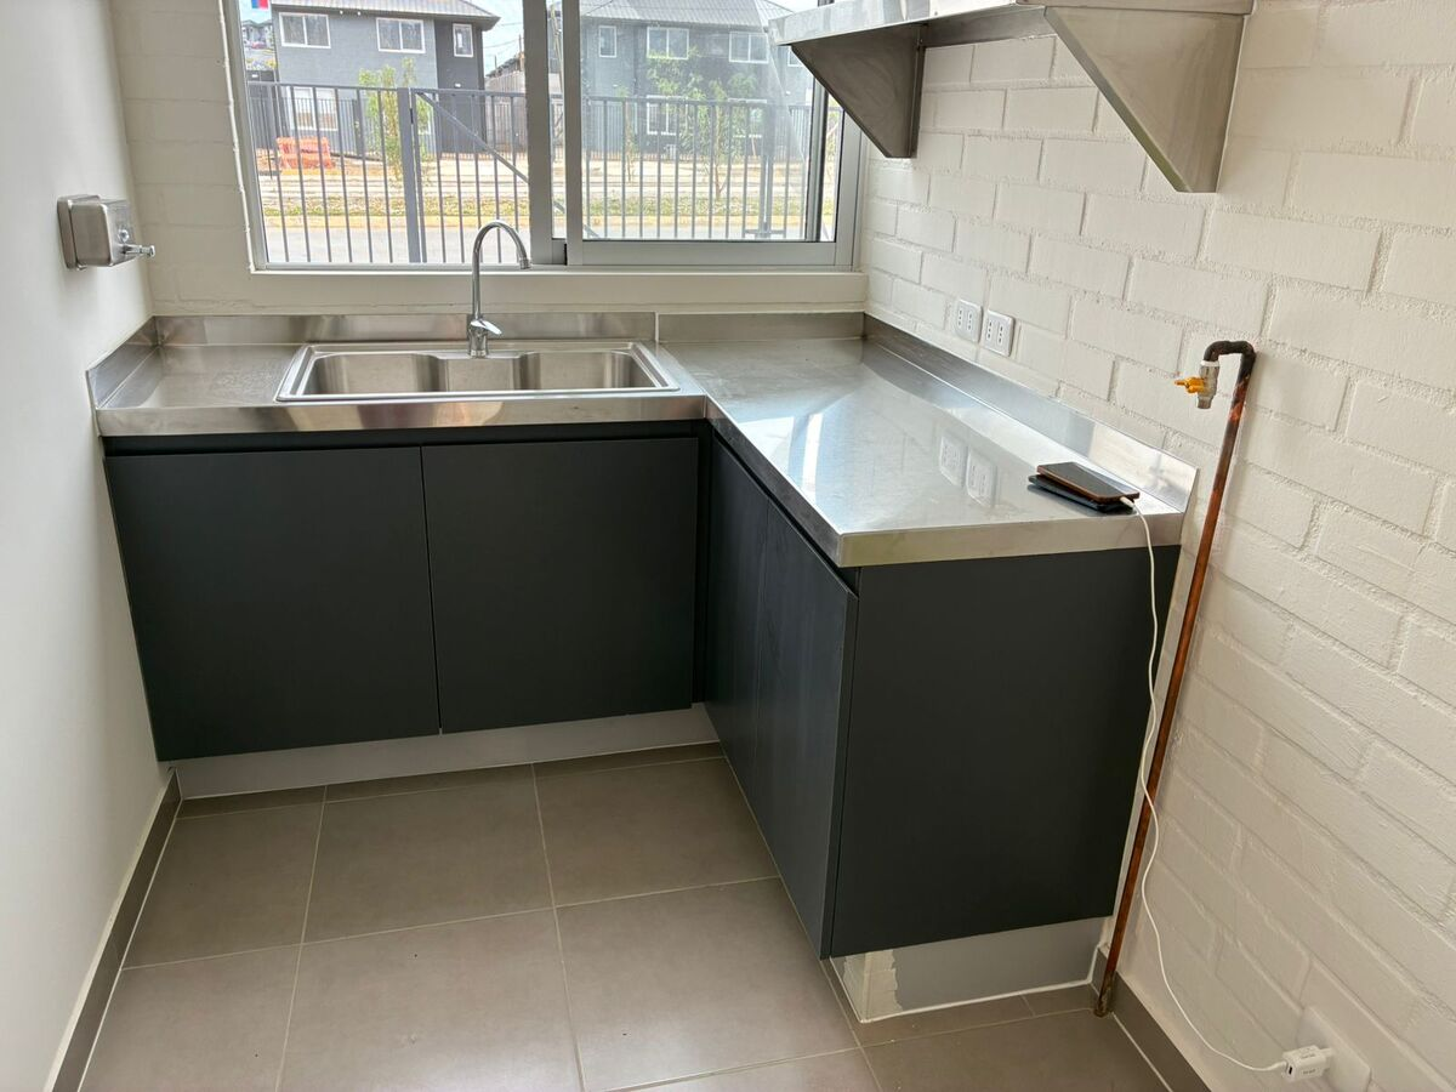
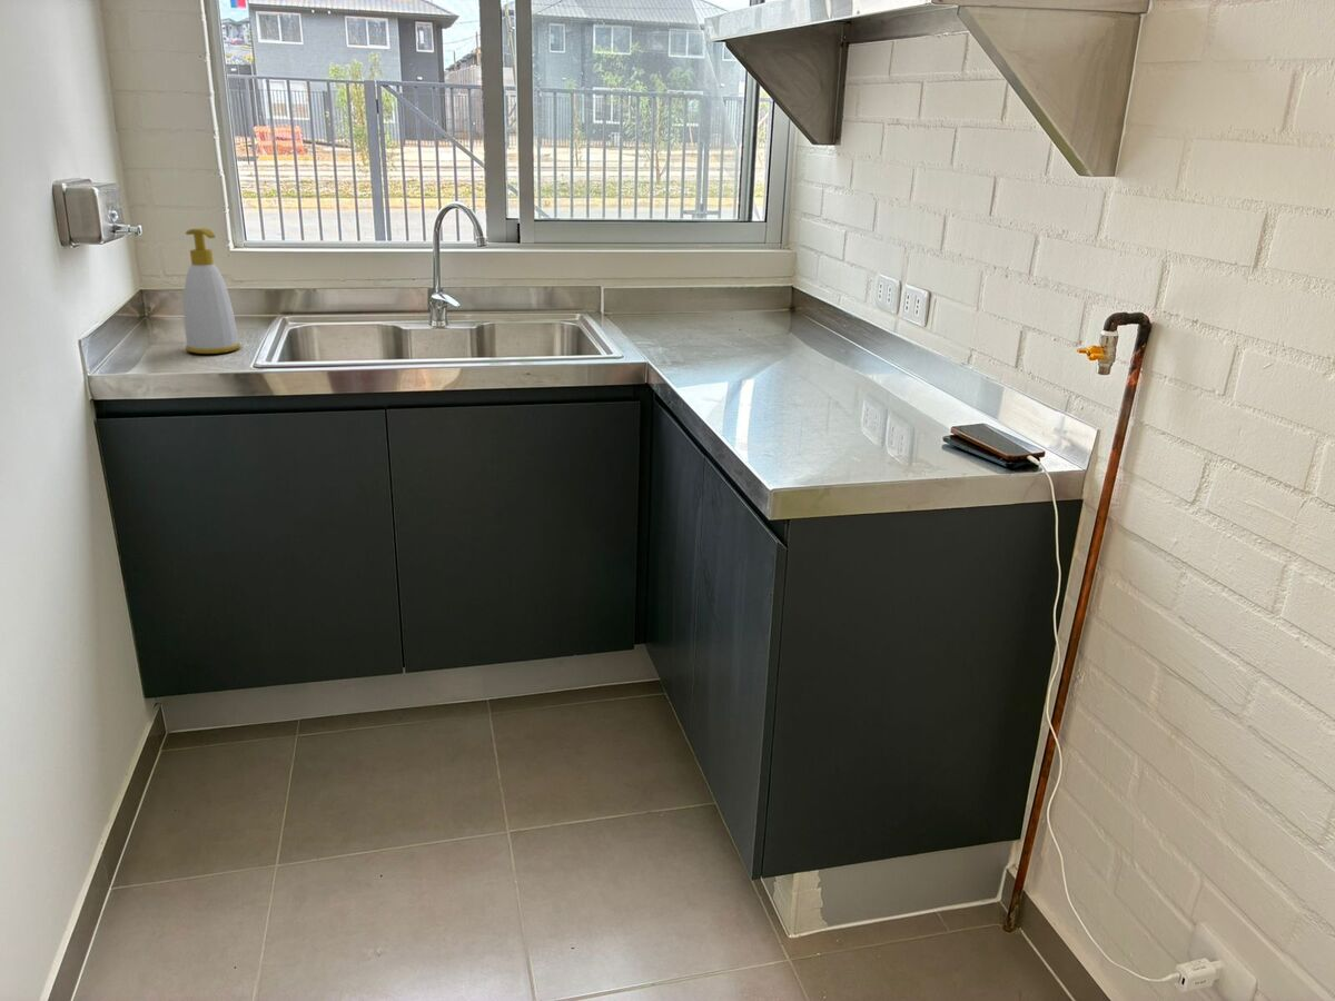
+ soap bottle [184,227,241,355]
